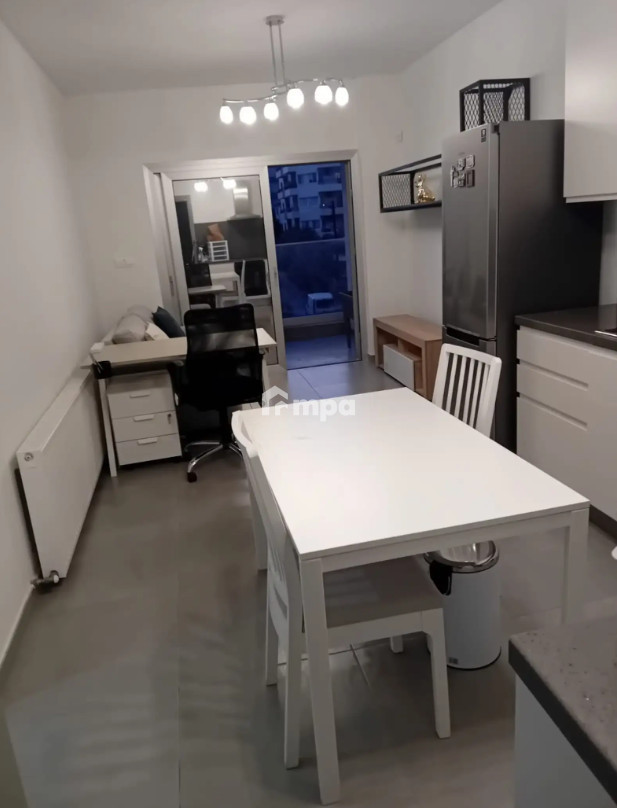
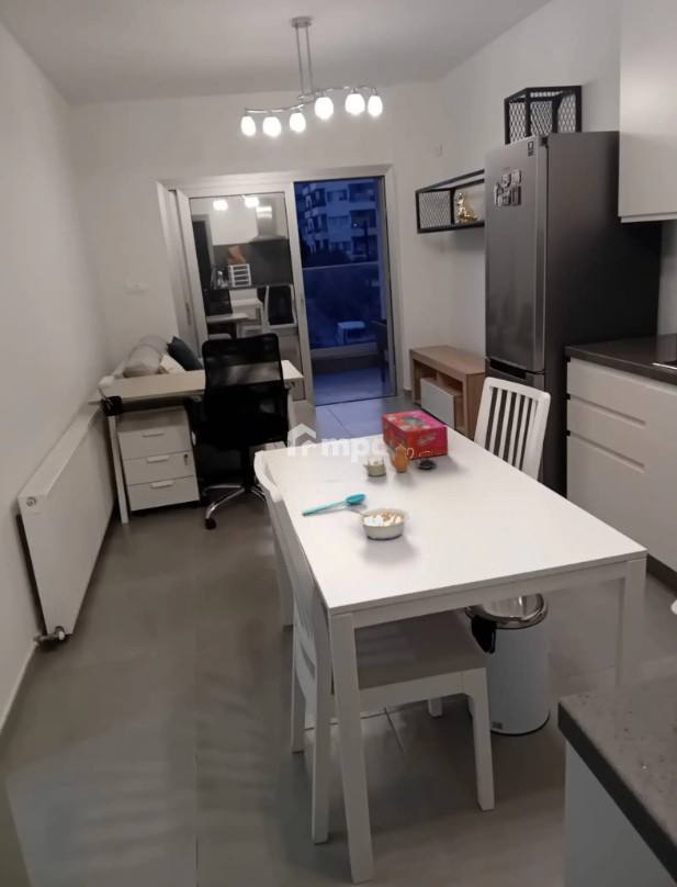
+ legume [349,507,410,541]
+ tissue box [381,409,449,460]
+ spoon [301,493,368,516]
+ teapot [362,445,438,478]
